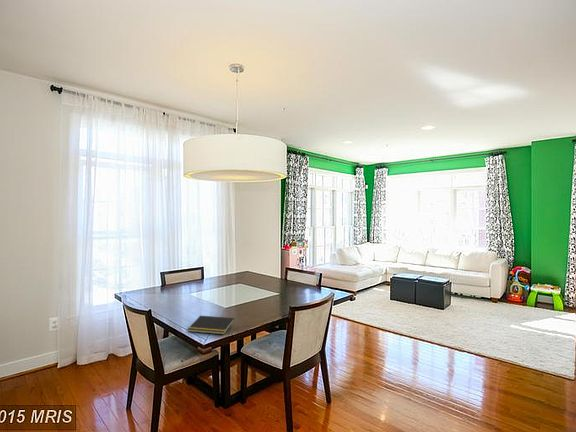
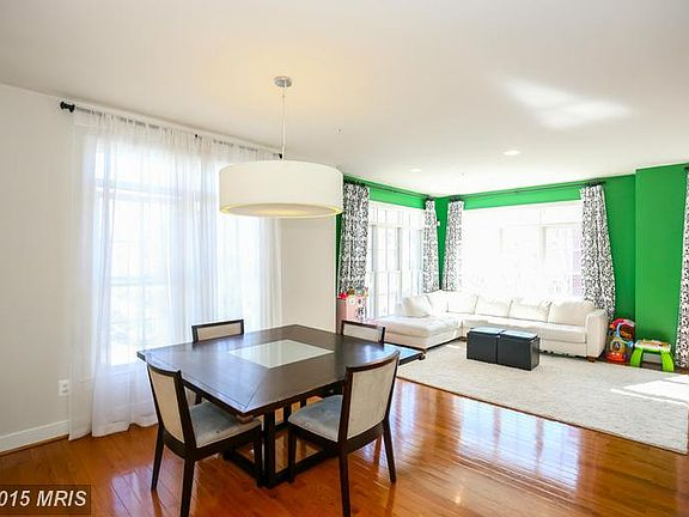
- notepad [186,315,235,335]
